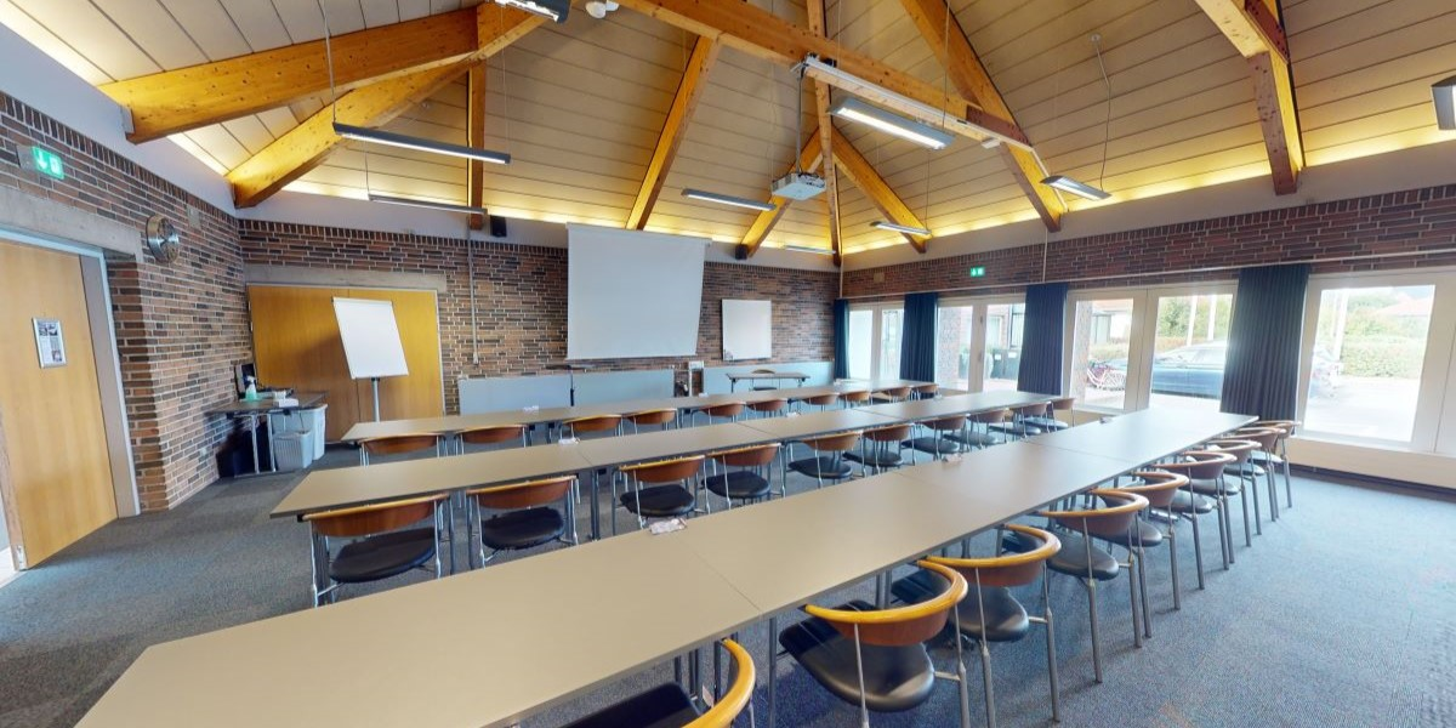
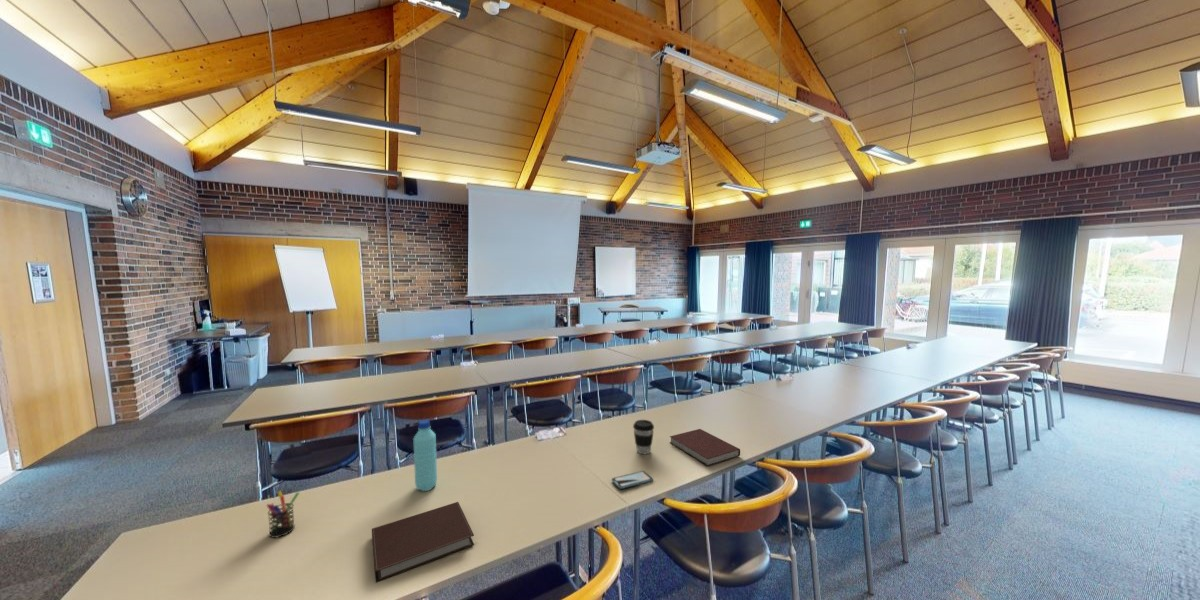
+ notebook [669,428,741,467]
+ smartphone [611,470,654,490]
+ pen holder [266,490,300,539]
+ water bottle [412,419,438,492]
+ coffee cup [632,419,655,455]
+ notebook [371,501,475,583]
